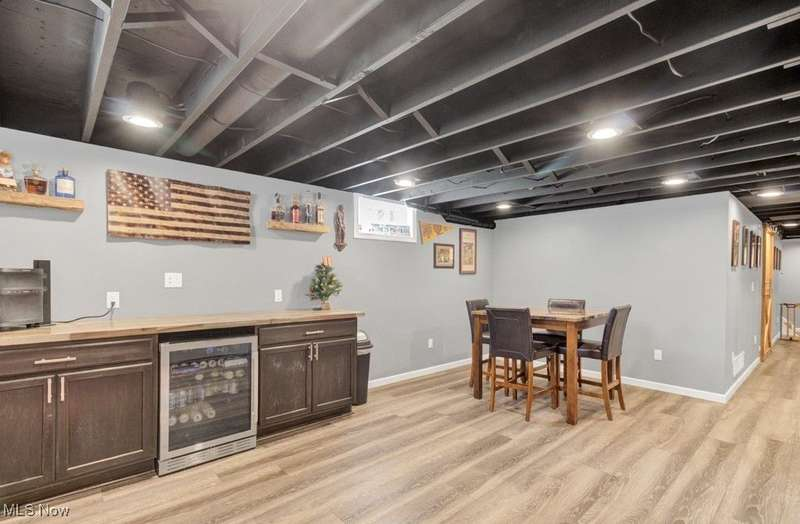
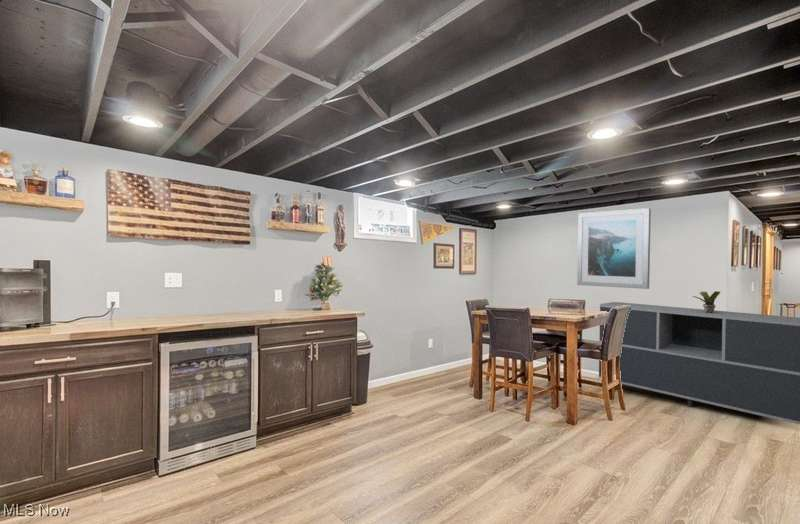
+ potted plant [691,290,721,313]
+ wall art [576,207,652,290]
+ sideboard [598,301,800,425]
